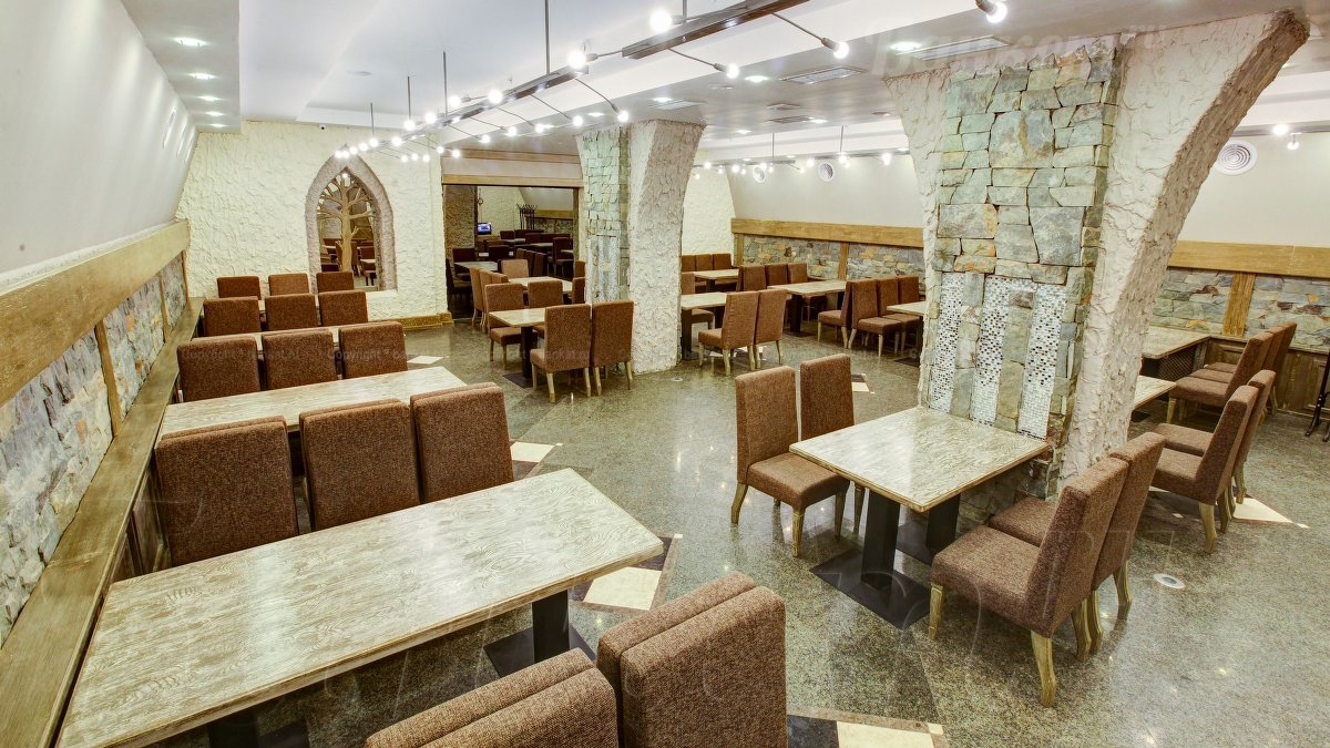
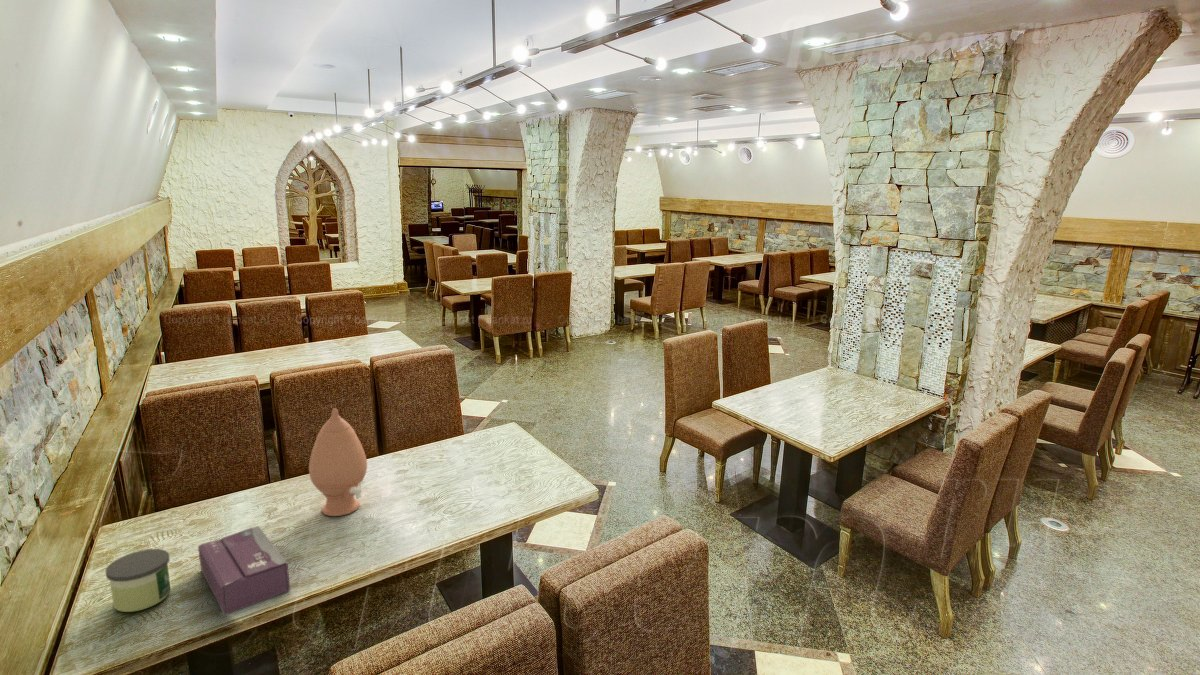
+ vase [308,407,368,517]
+ candle [105,548,171,613]
+ tissue box [197,525,291,616]
